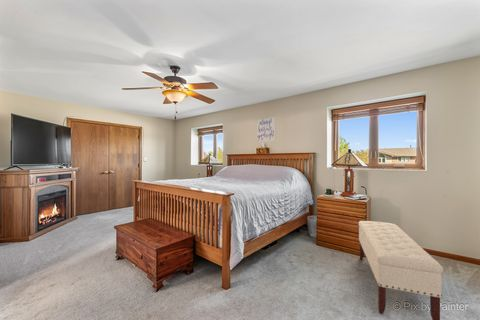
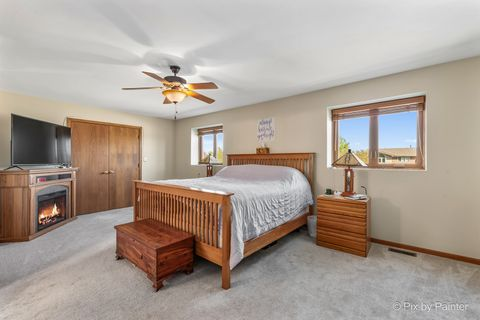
- bench [358,220,444,320]
